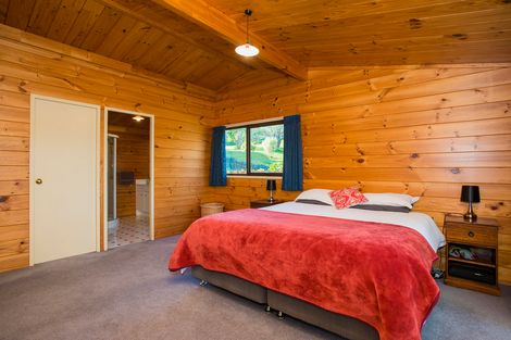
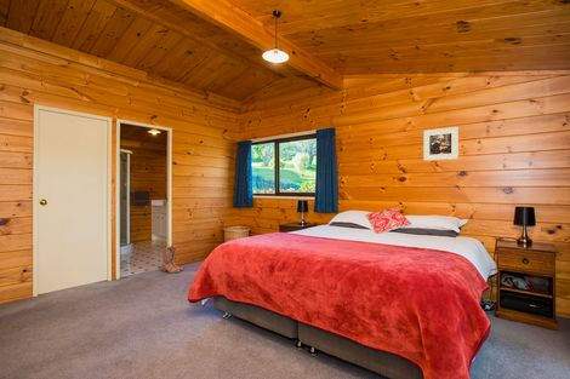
+ boots [161,245,186,274]
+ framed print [422,126,460,162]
